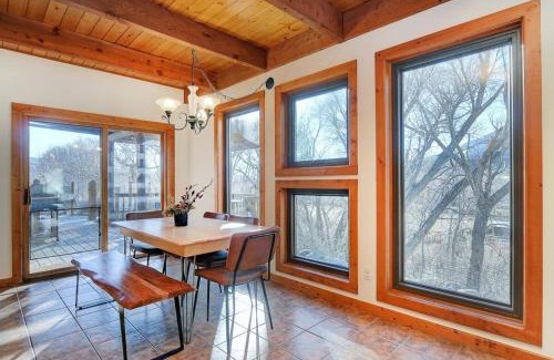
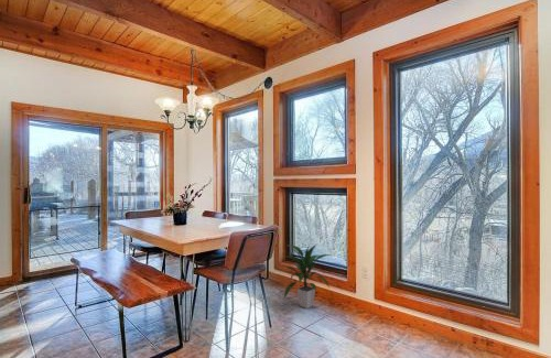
+ indoor plant [283,243,333,310]
